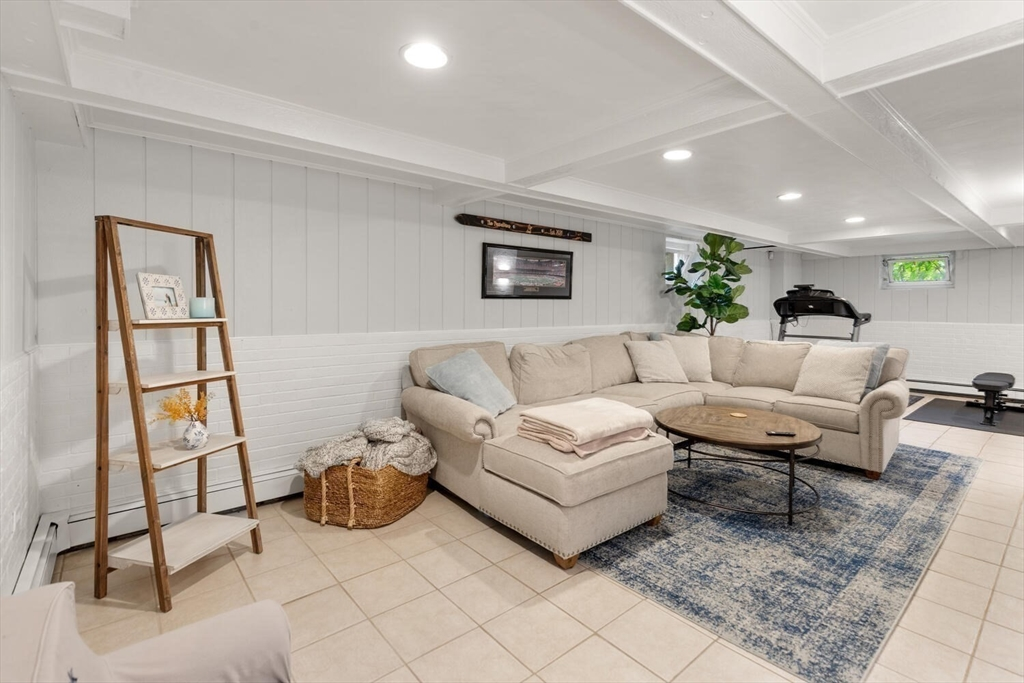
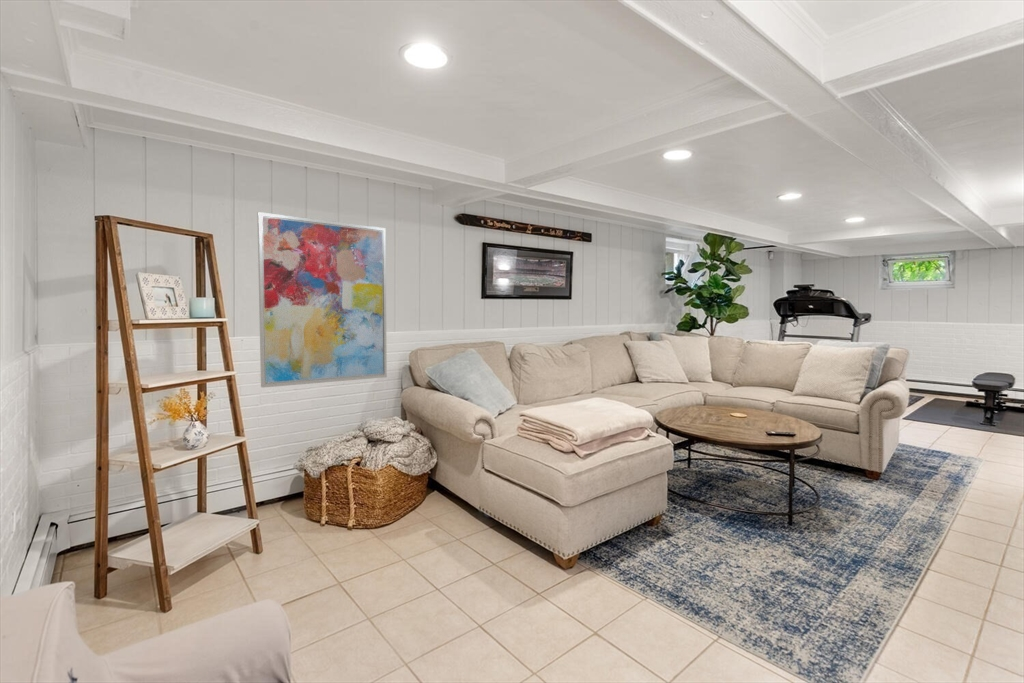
+ wall art [256,211,388,389]
